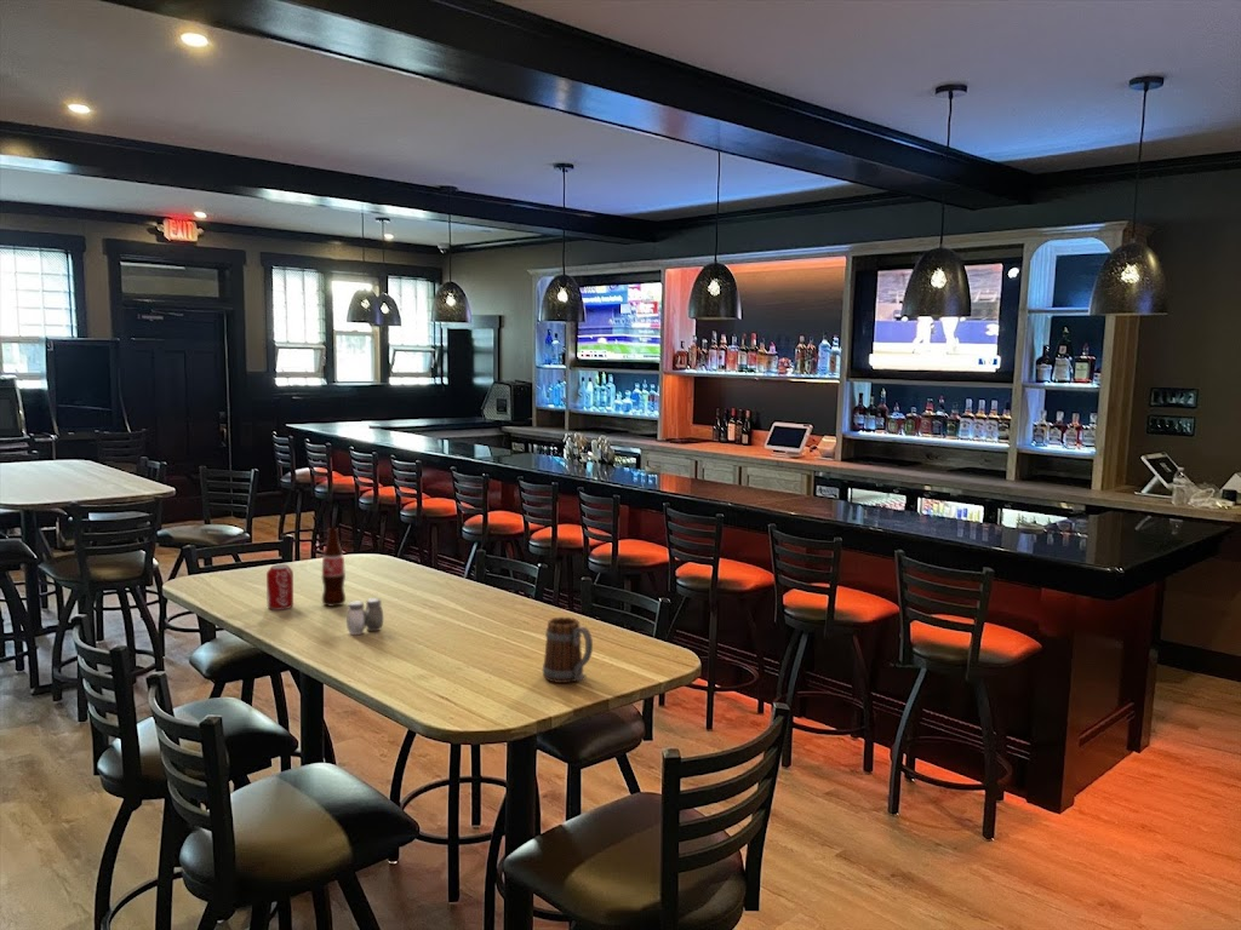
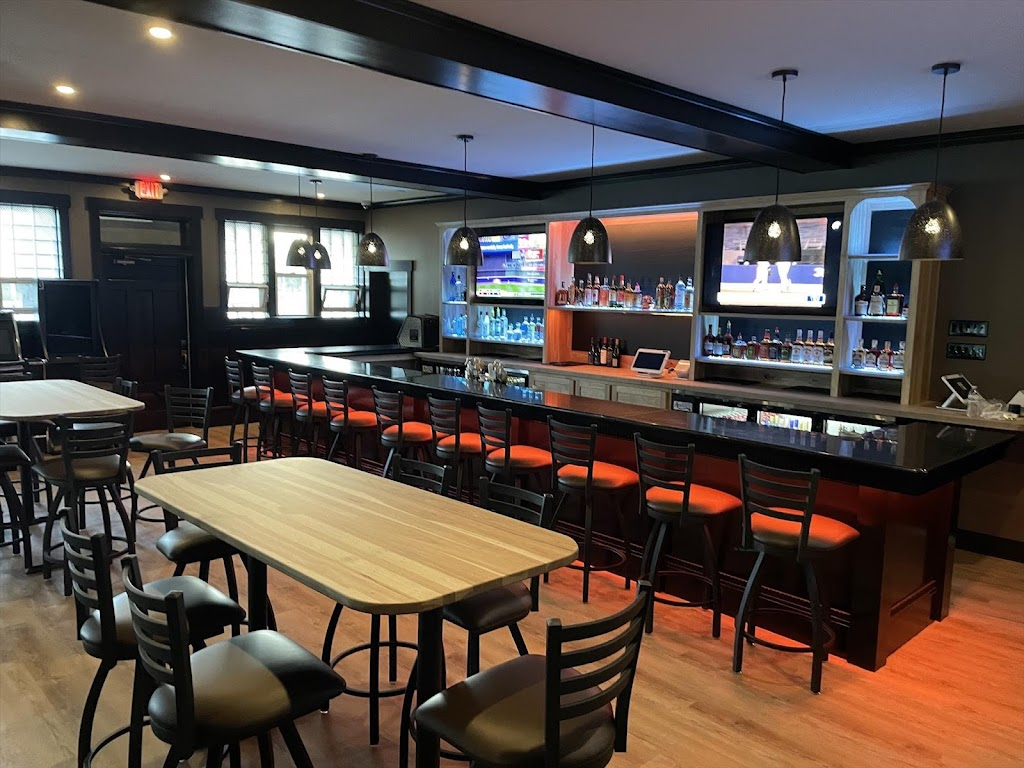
- salt and pepper shaker [345,597,384,636]
- beverage can [265,563,294,612]
- bottle [320,527,347,608]
- beer mug [542,616,594,684]
